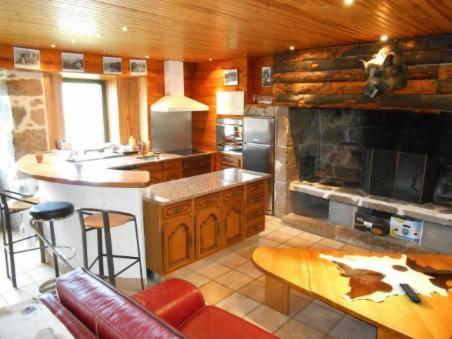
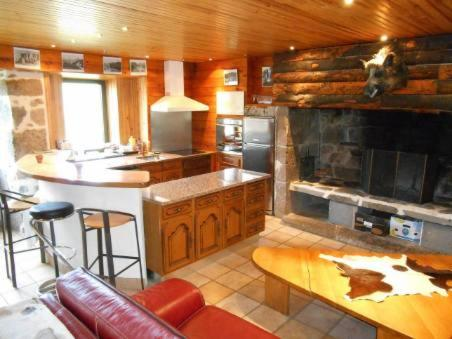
- remote control [398,282,422,304]
